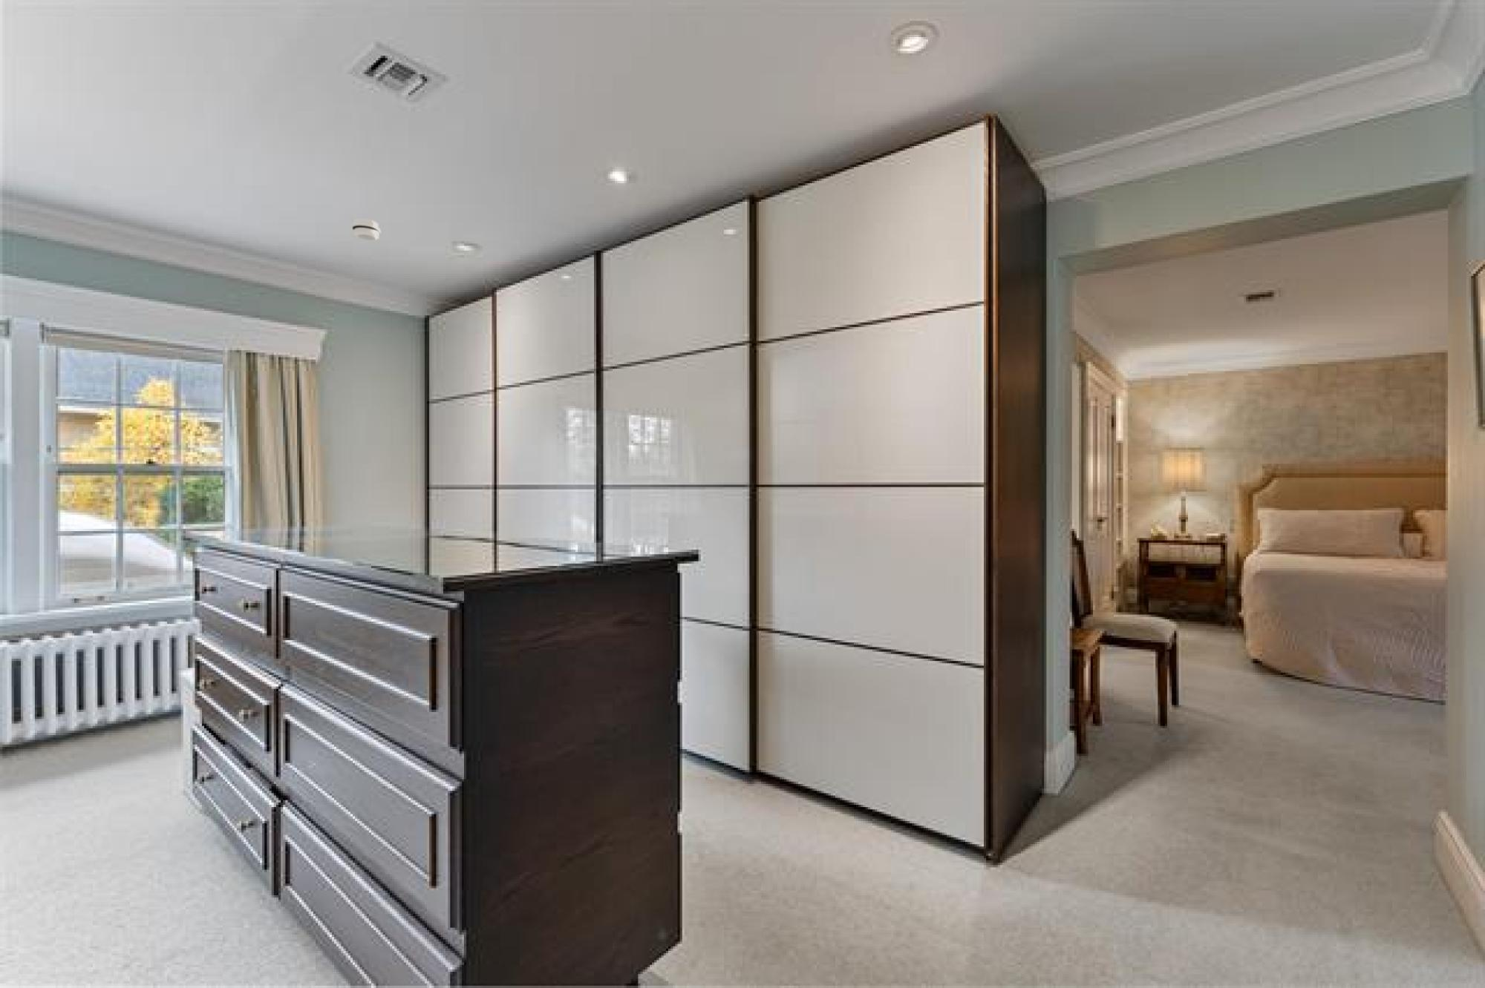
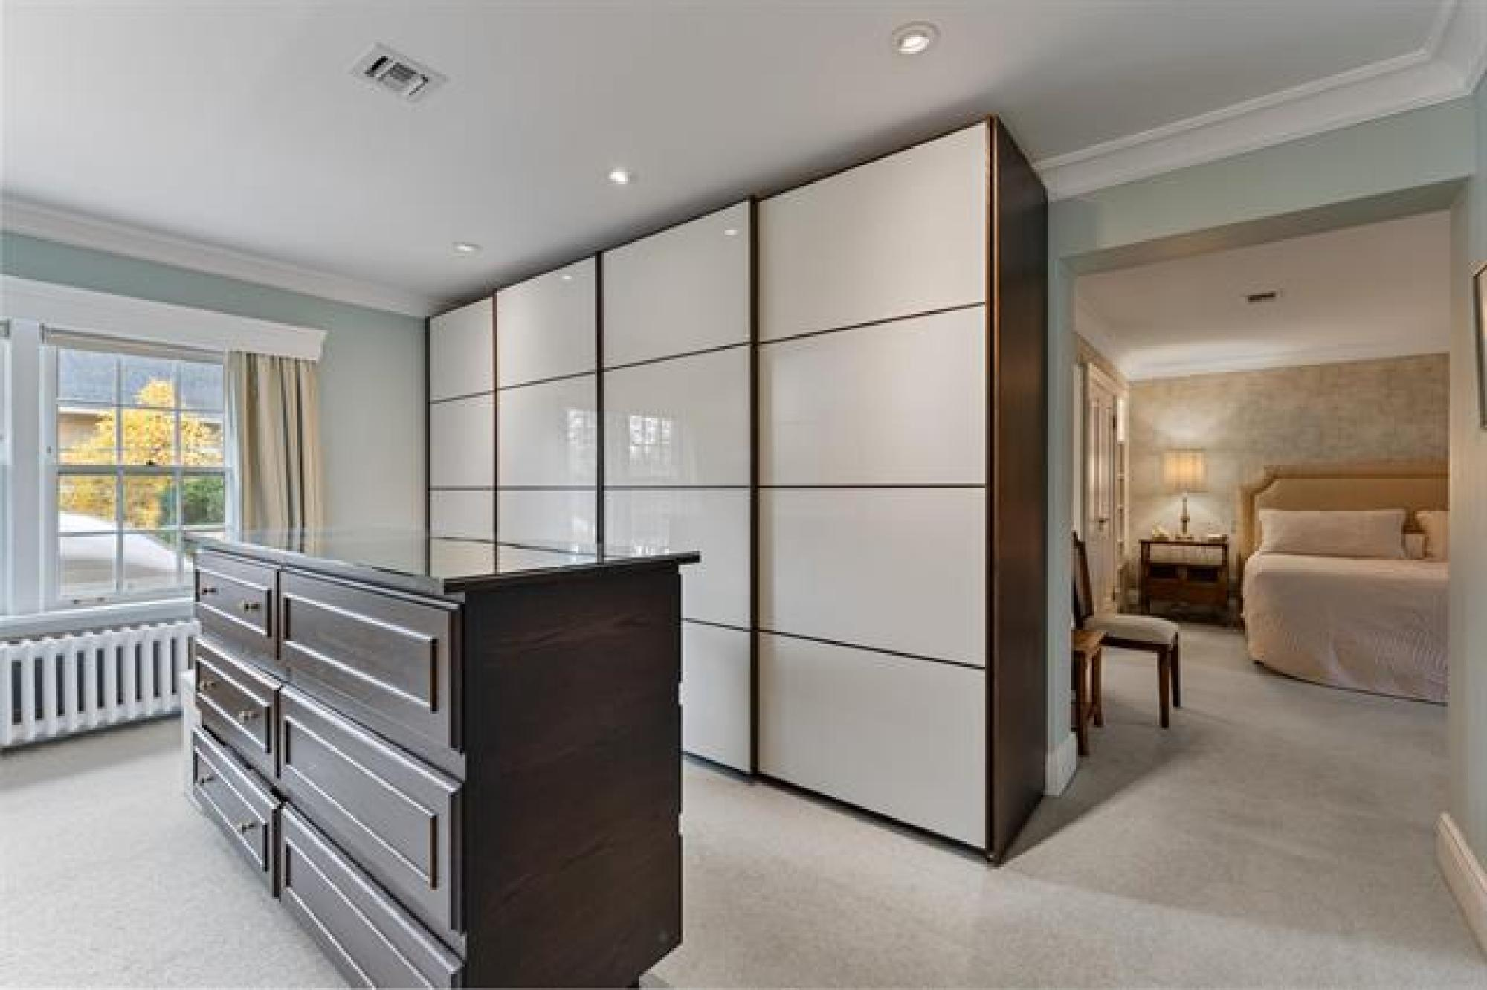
- smoke detector [351,218,382,241]
